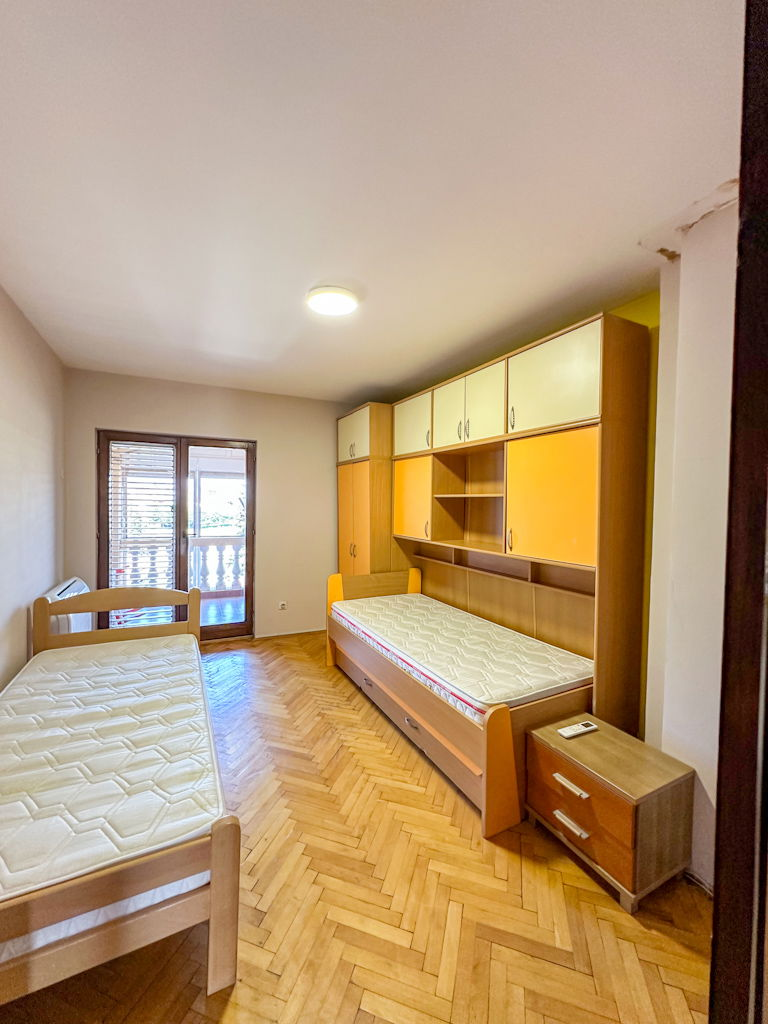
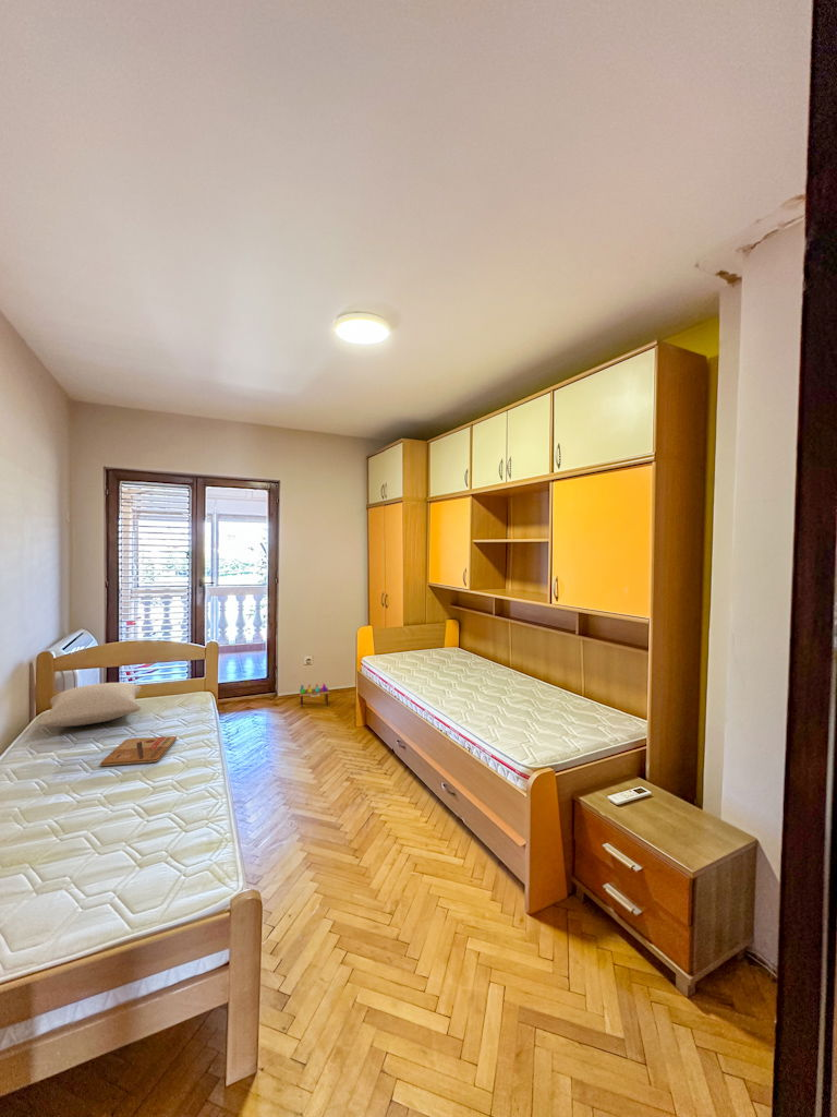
+ stacking toy [299,683,330,708]
+ cigar tin [99,735,178,767]
+ pillow [38,682,143,728]
